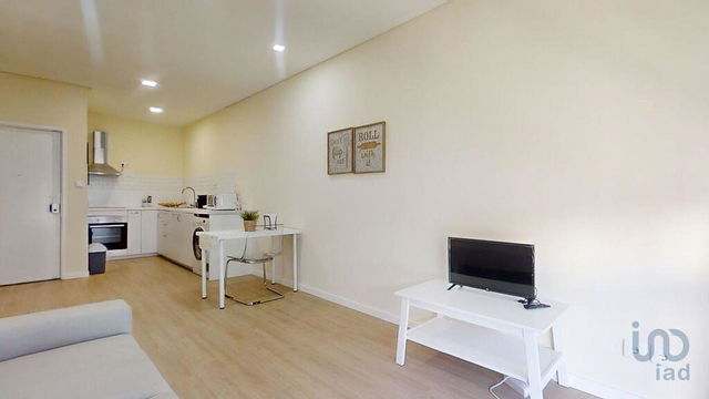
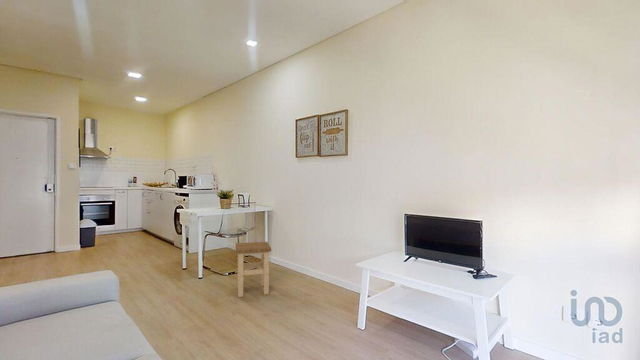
+ stool [235,241,272,298]
